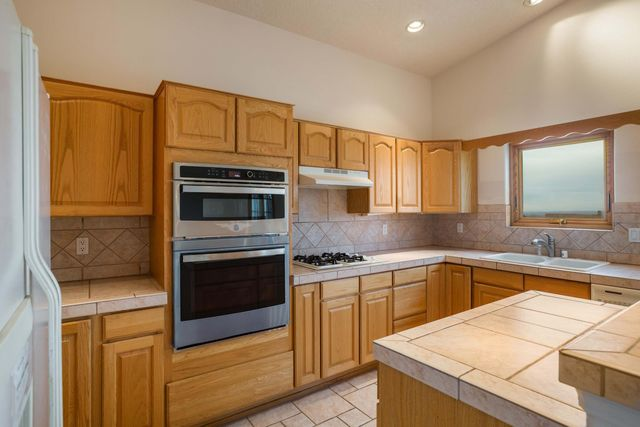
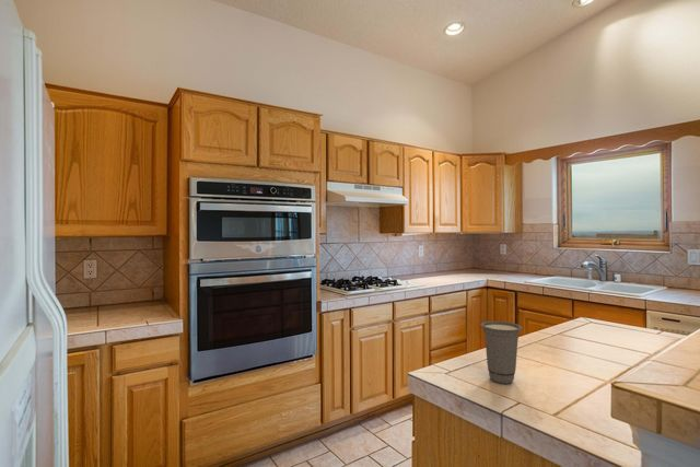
+ cup [480,320,524,385]
